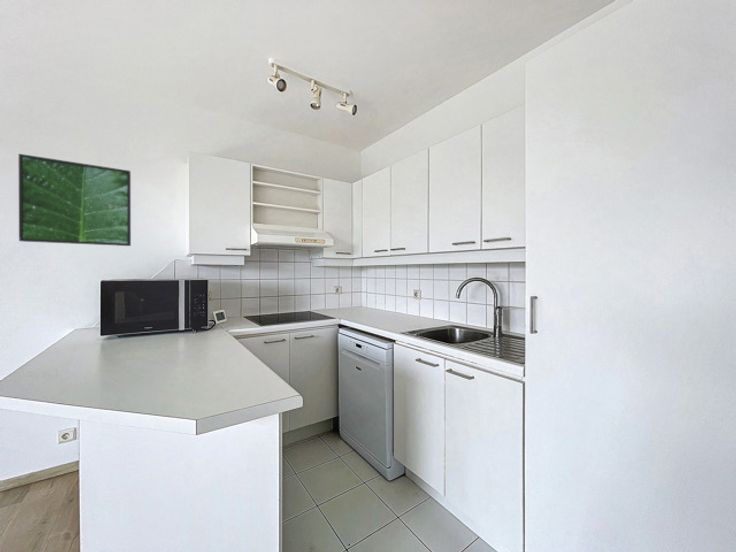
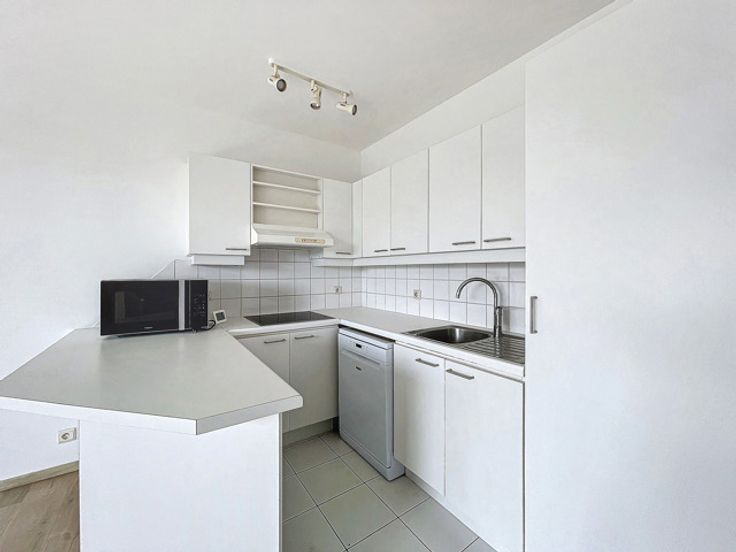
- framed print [18,153,132,247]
